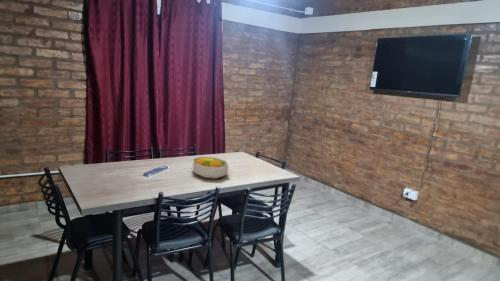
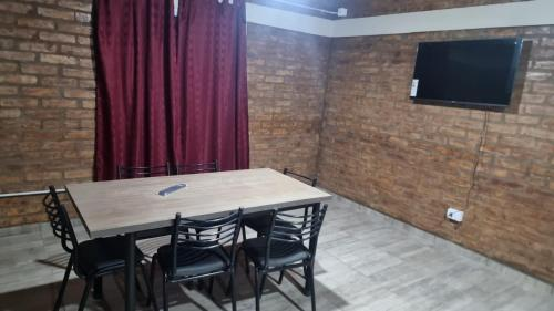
- fruit bowl [192,156,230,180]
